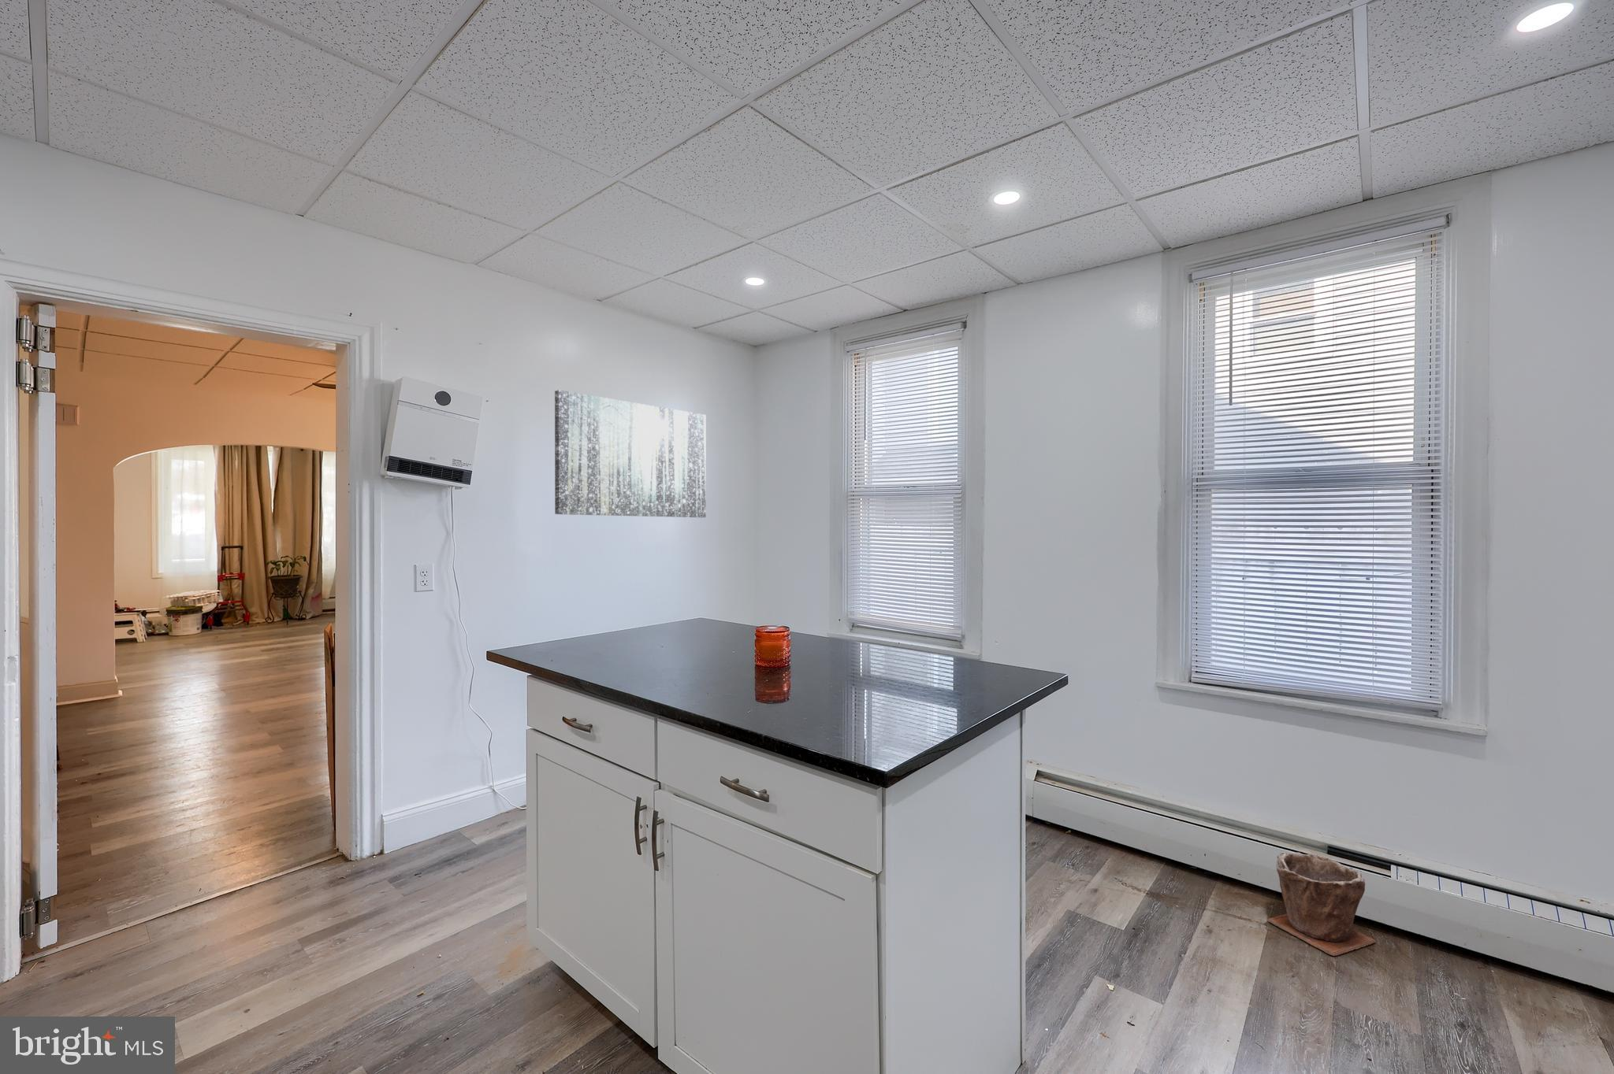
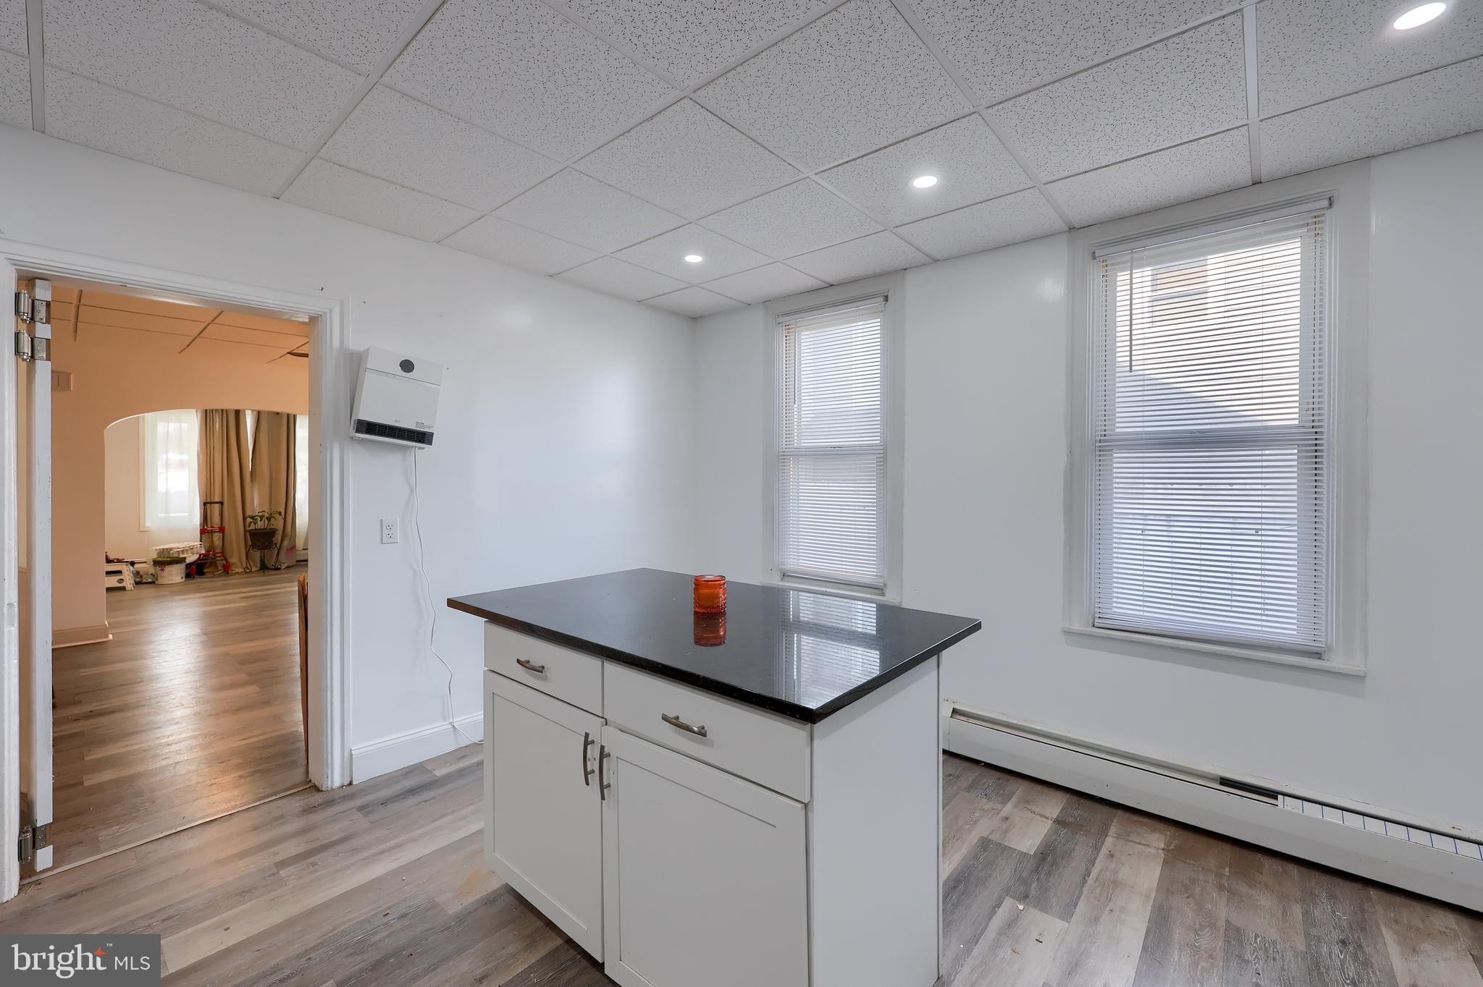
- wall art [554,390,707,518]
- plant pot [1266,851,1377,957]
